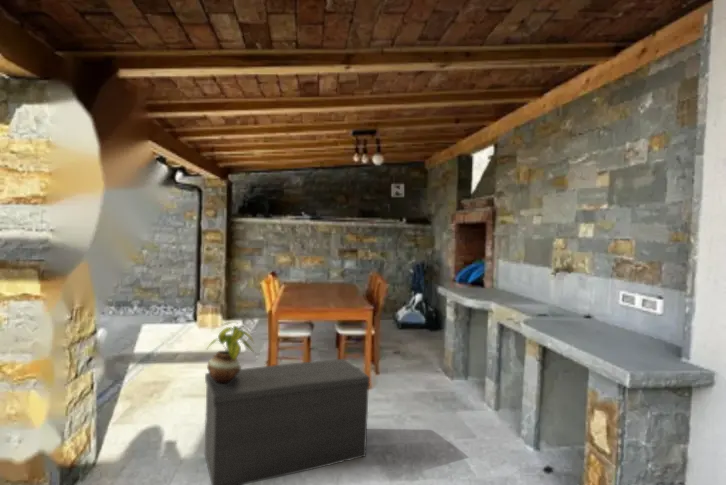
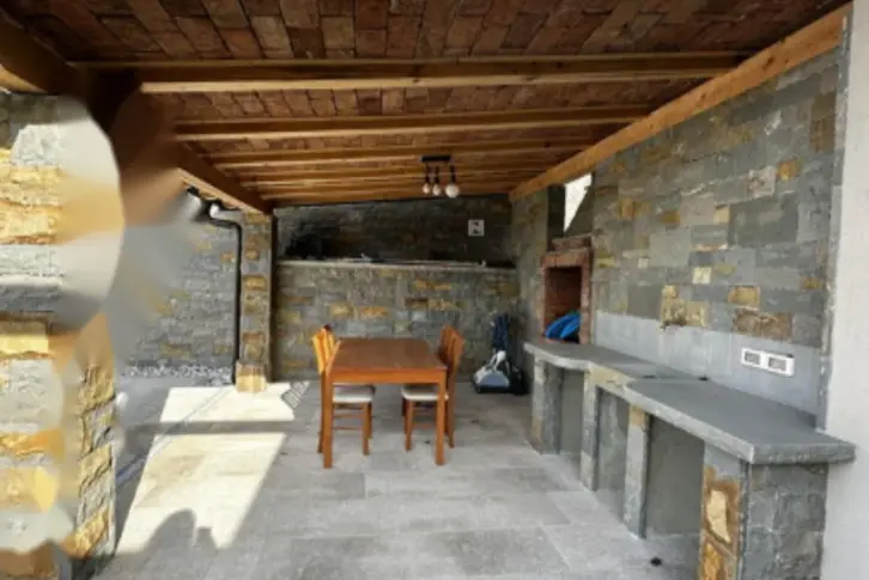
- potted plant [205,321,255,384]
- bench [204,358,371,485]
